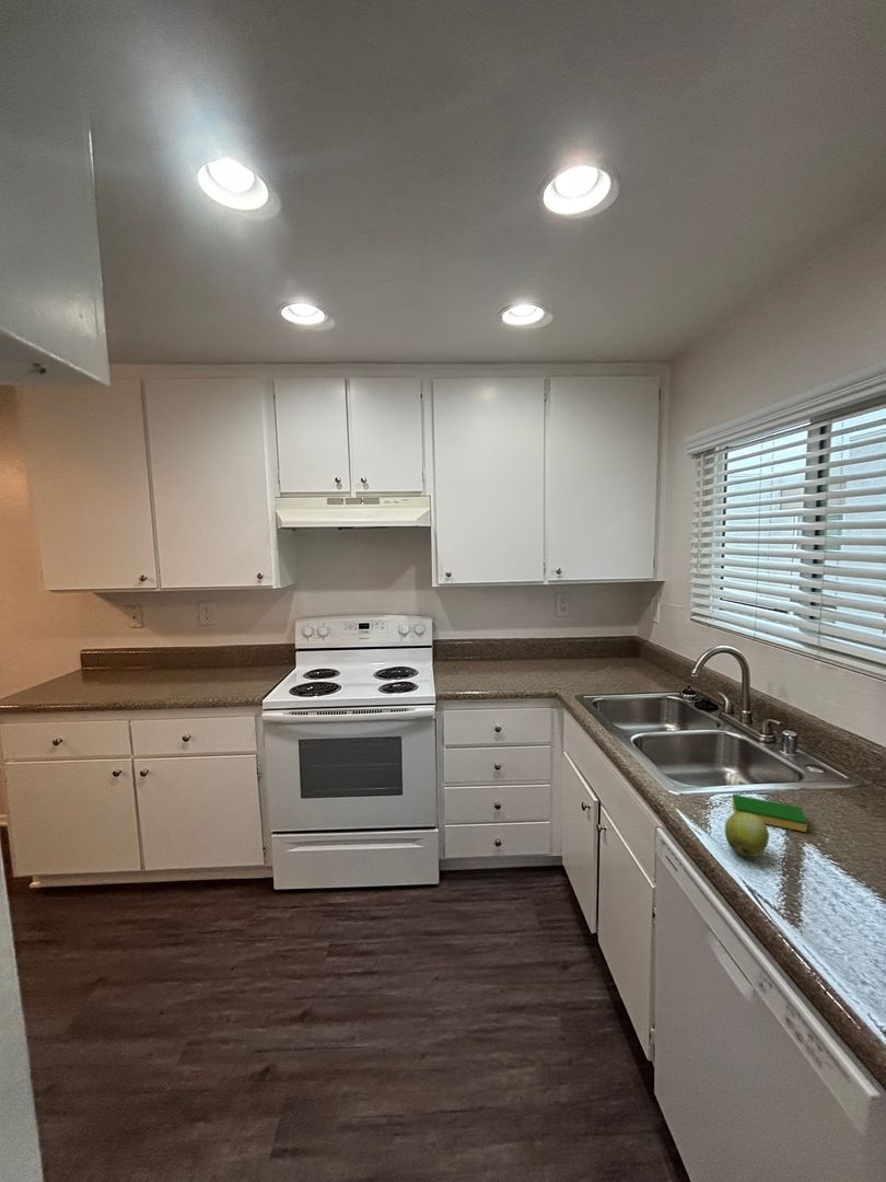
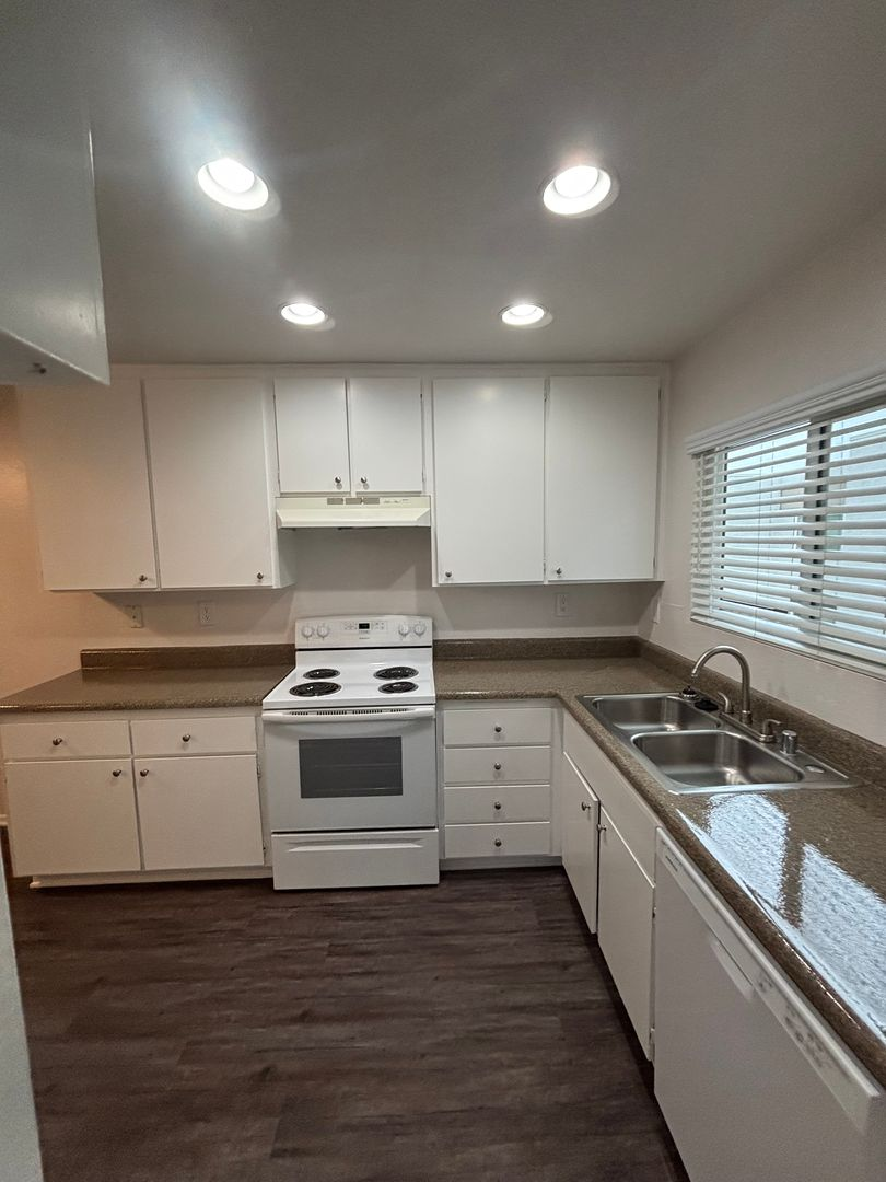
- apple [724,812,770,858]
- dish sponge [731,793,808,833]
